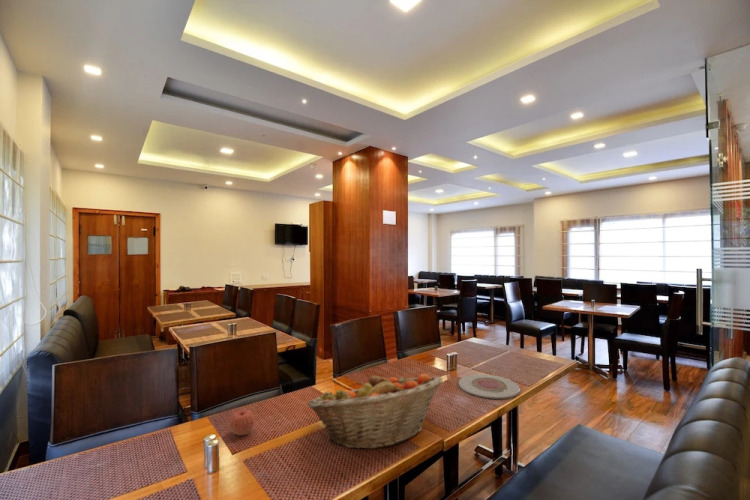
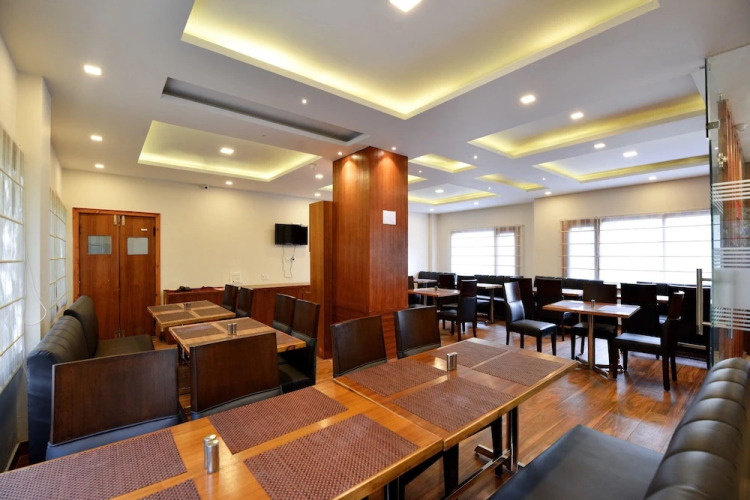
- fruit basket [306,373,444,450]
- plate [458,373,521,400]
- apple [229,409,256,436]
